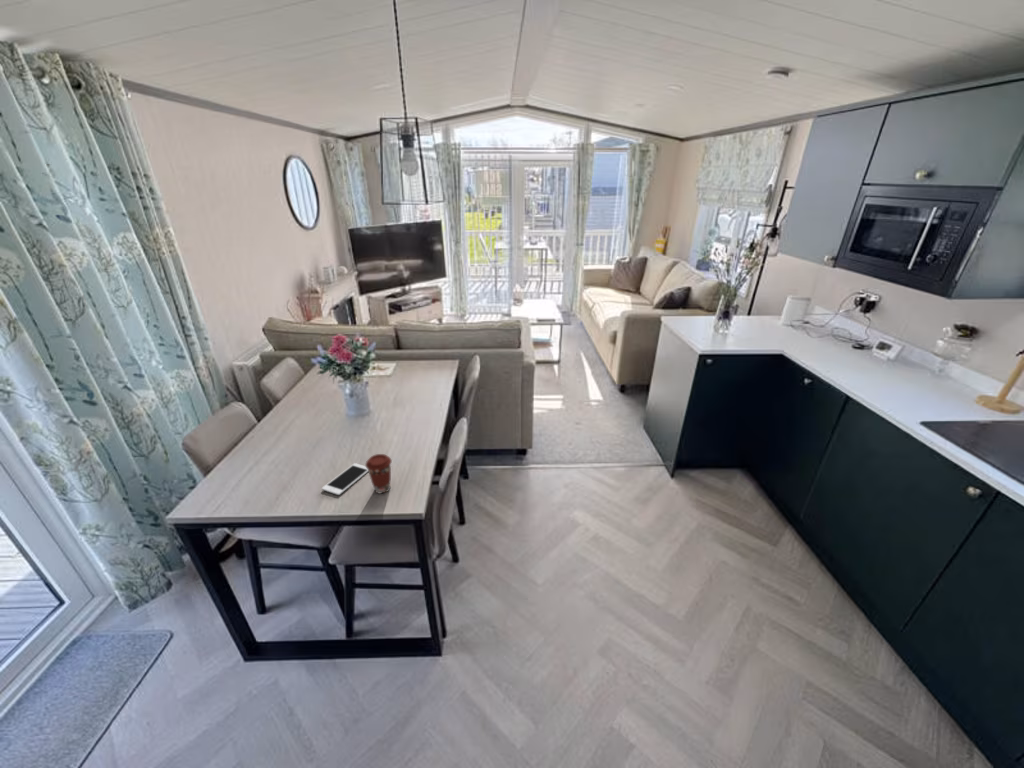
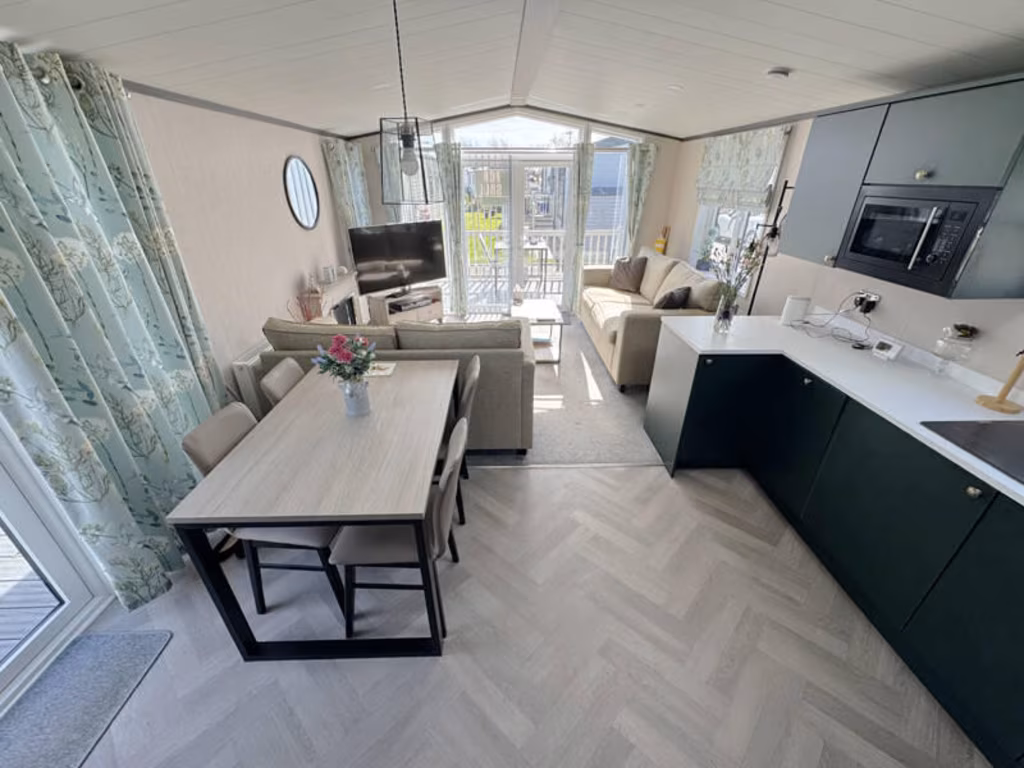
- cell phone [321,462,369,496]
- coffee cup [364,453,393,495]
